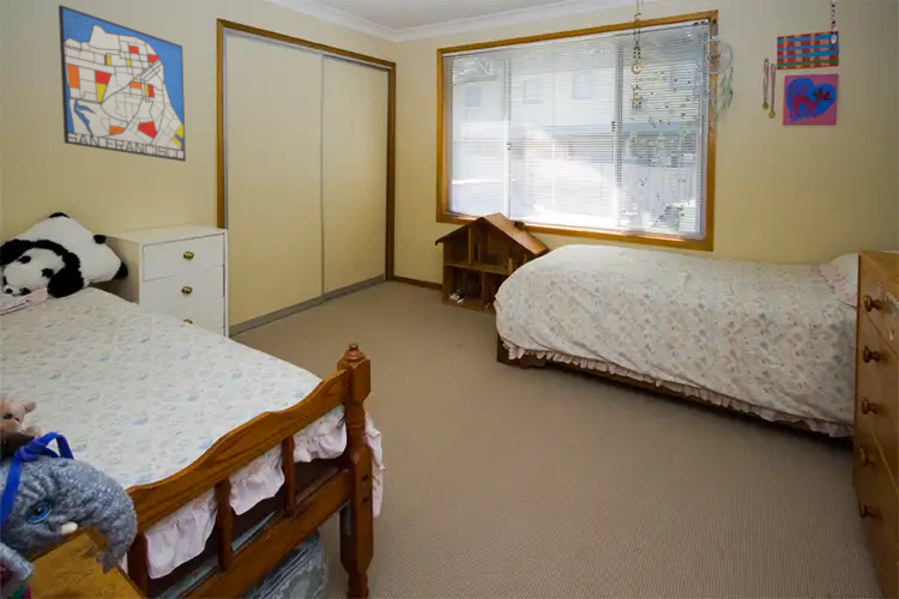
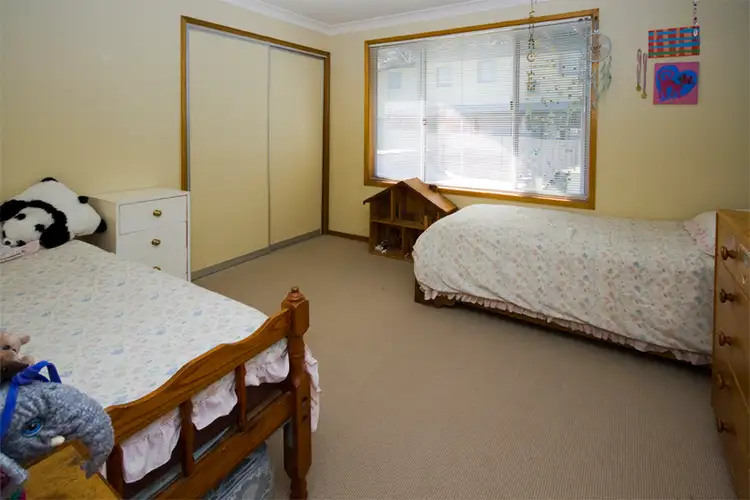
- wall art [58,4,187,163]
